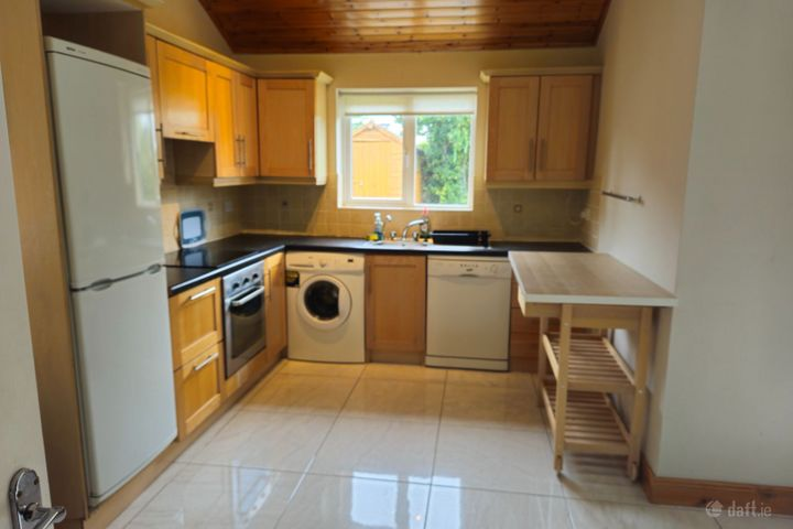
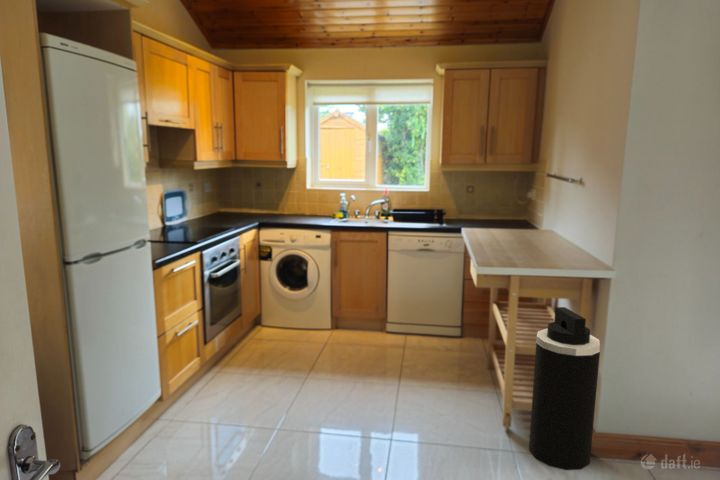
+ trash can [528,306,601,471]
